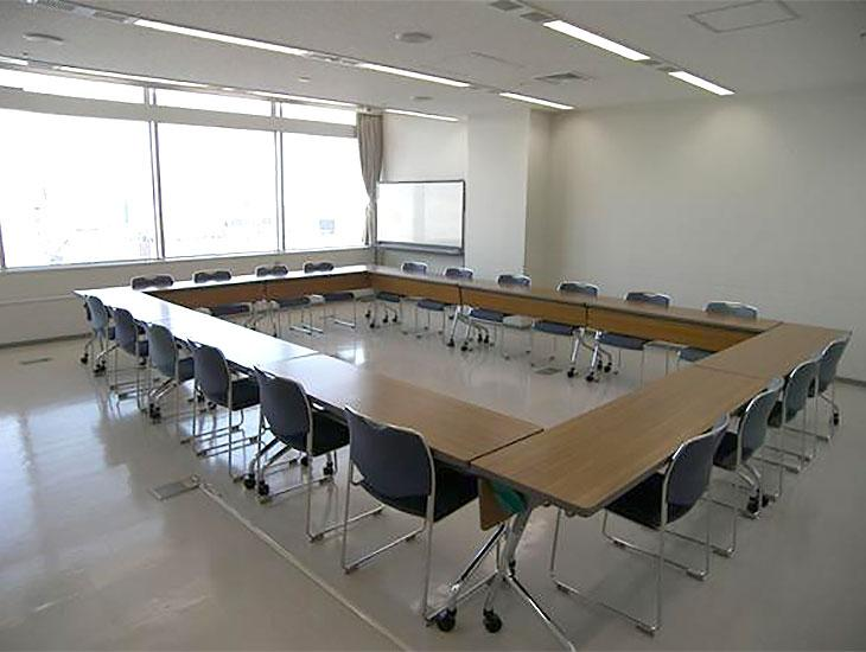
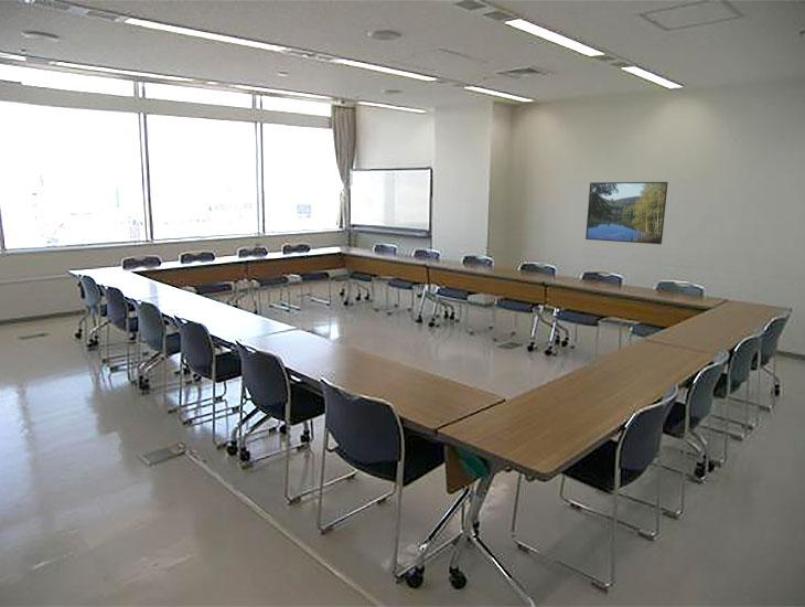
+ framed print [584,181,669,245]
